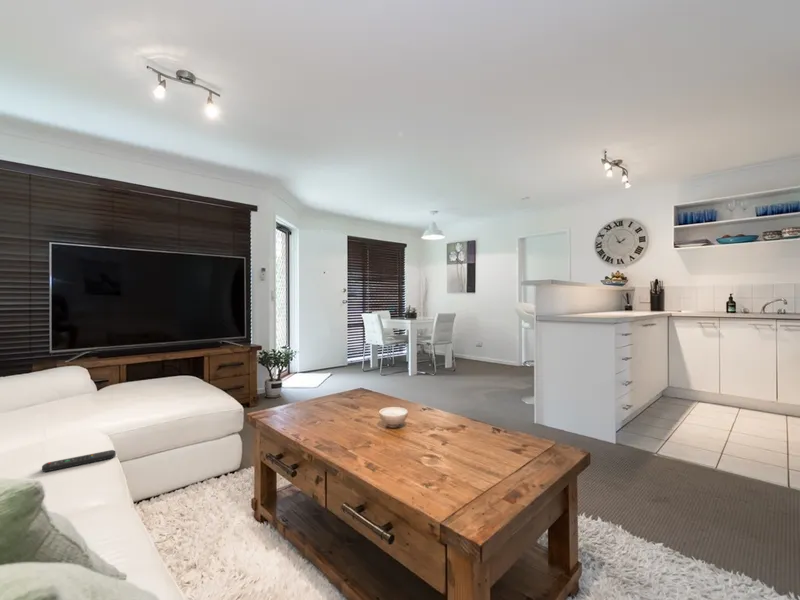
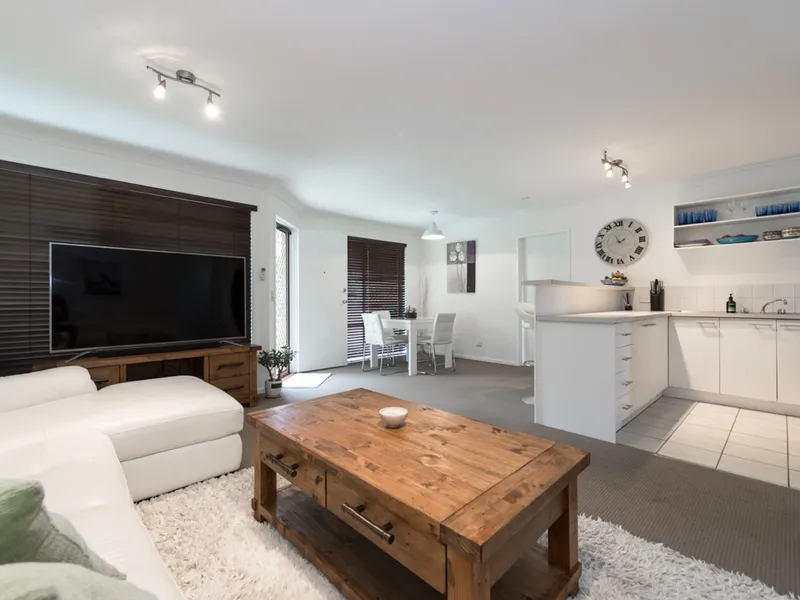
- remote control [41,449,117,473]
